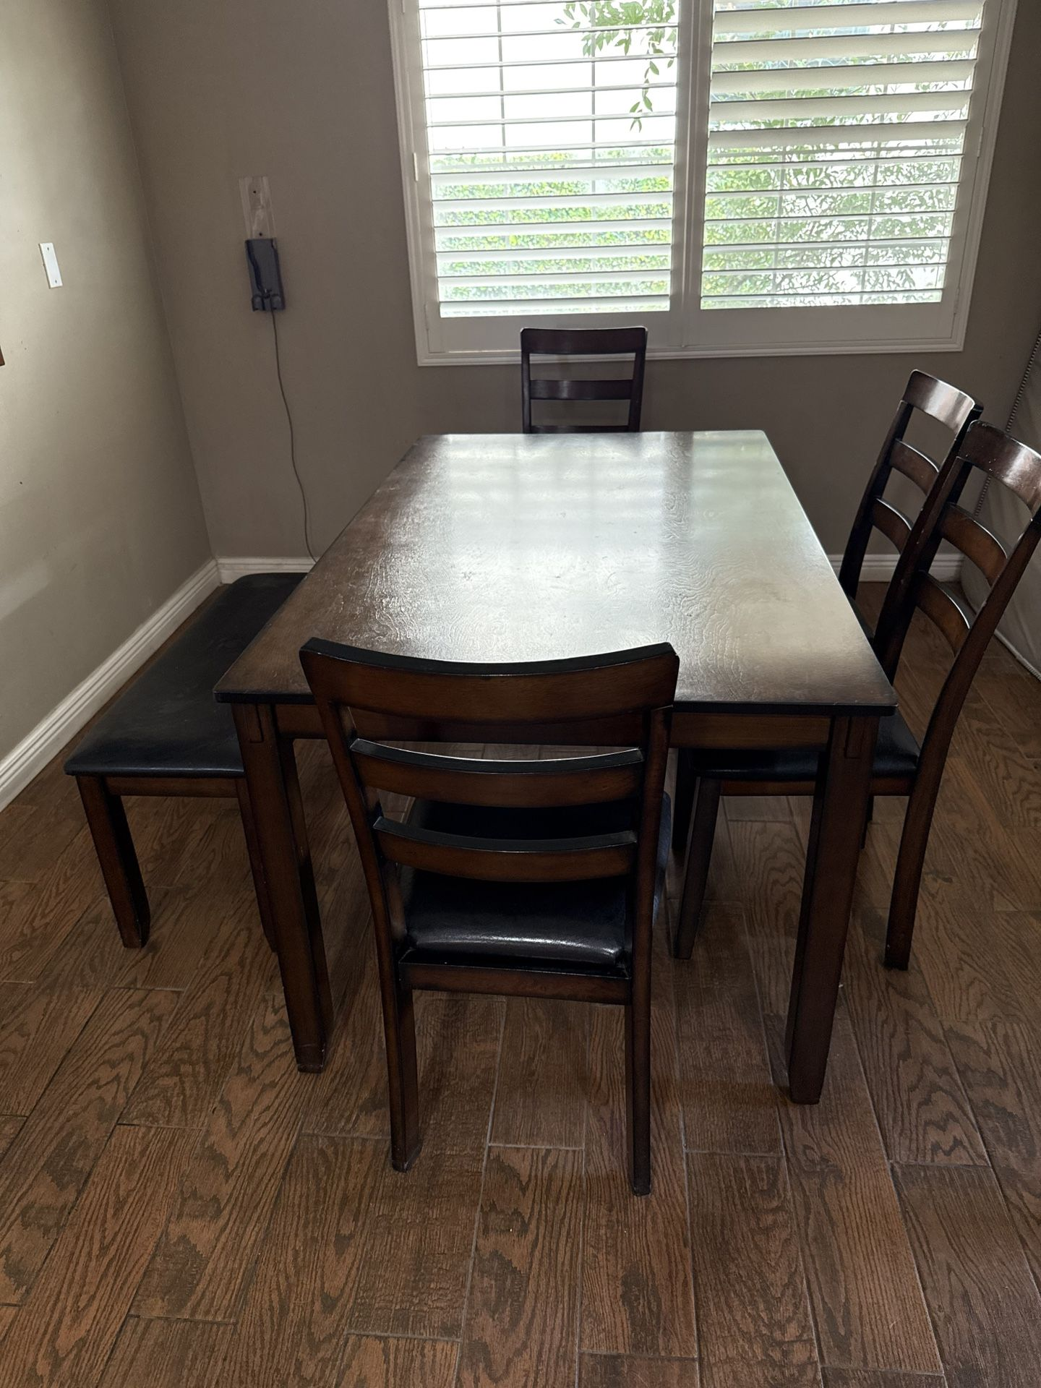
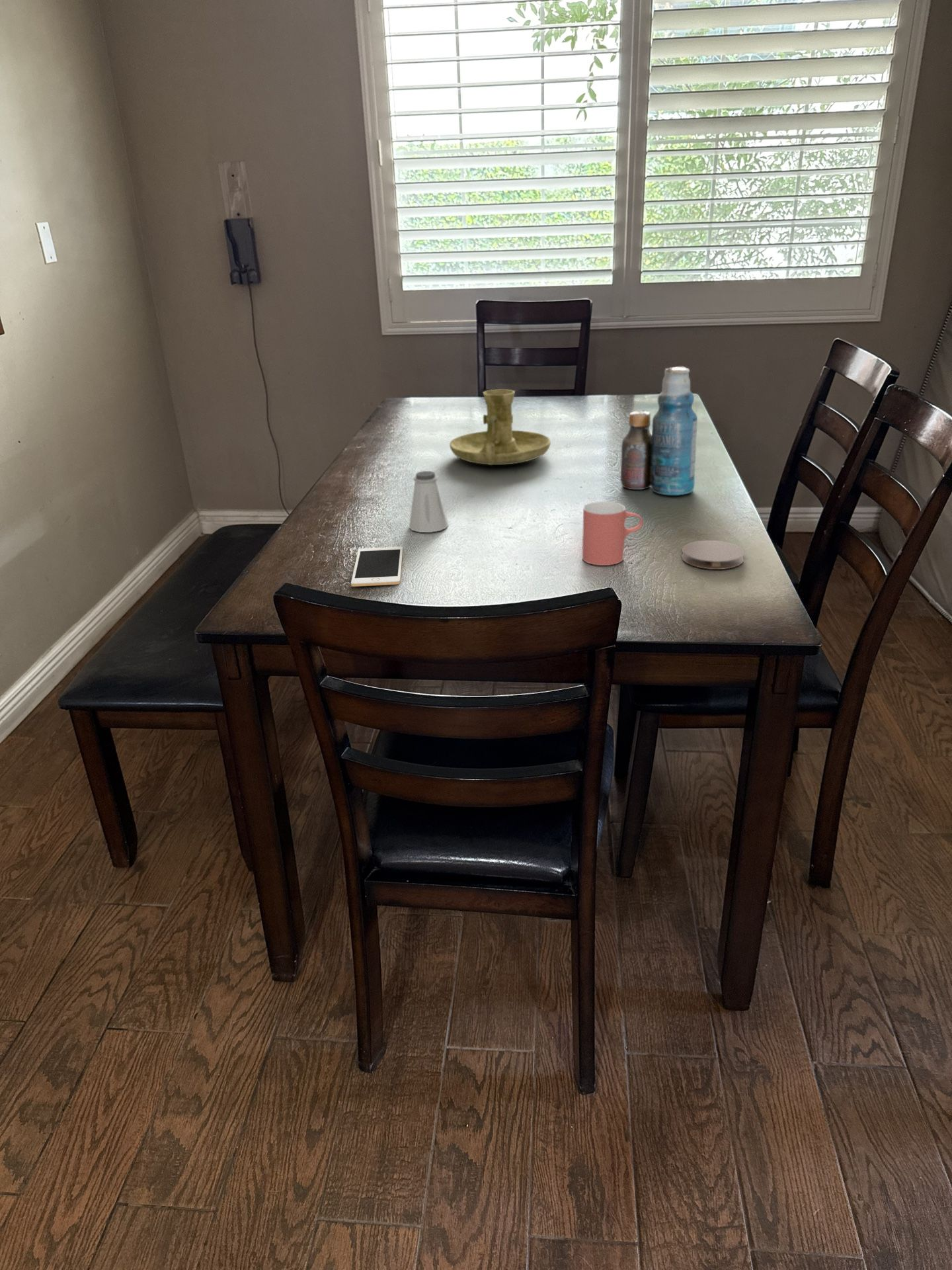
+ coaster [681,540,745,570]
+ bottle [620,365,698,495]
+ cell phone [350,546,403,587]
+ candle holder [449,389,551,466]
+ cup [582,501,643,566]
+ saltshaker [409,470,449,533]
